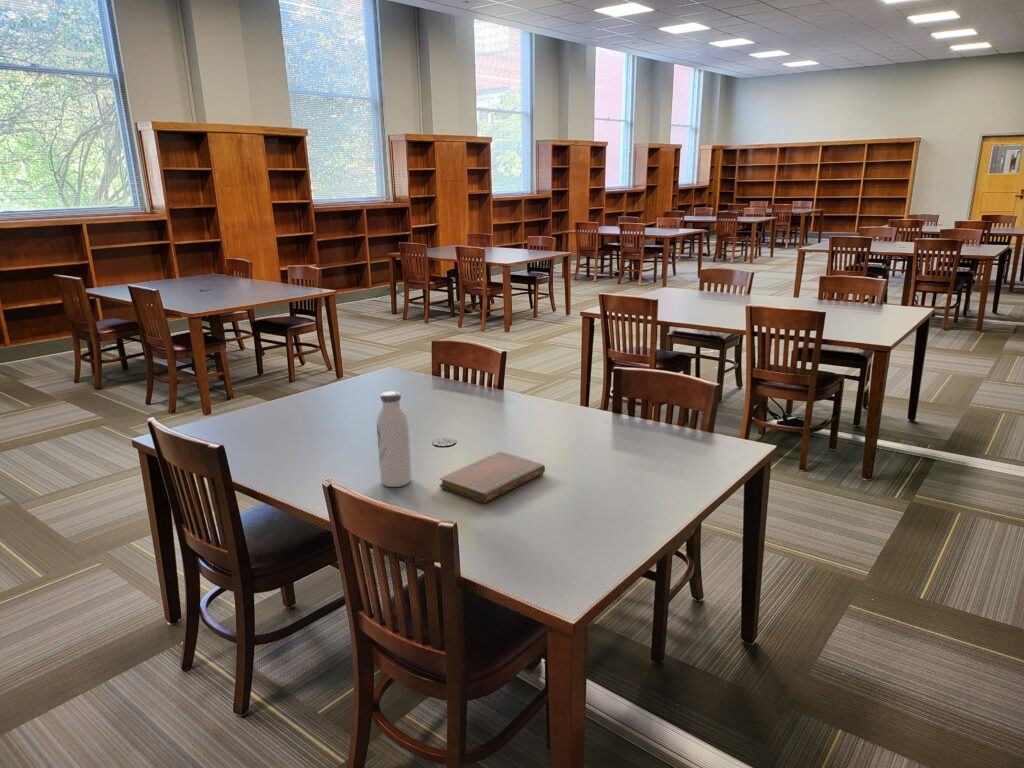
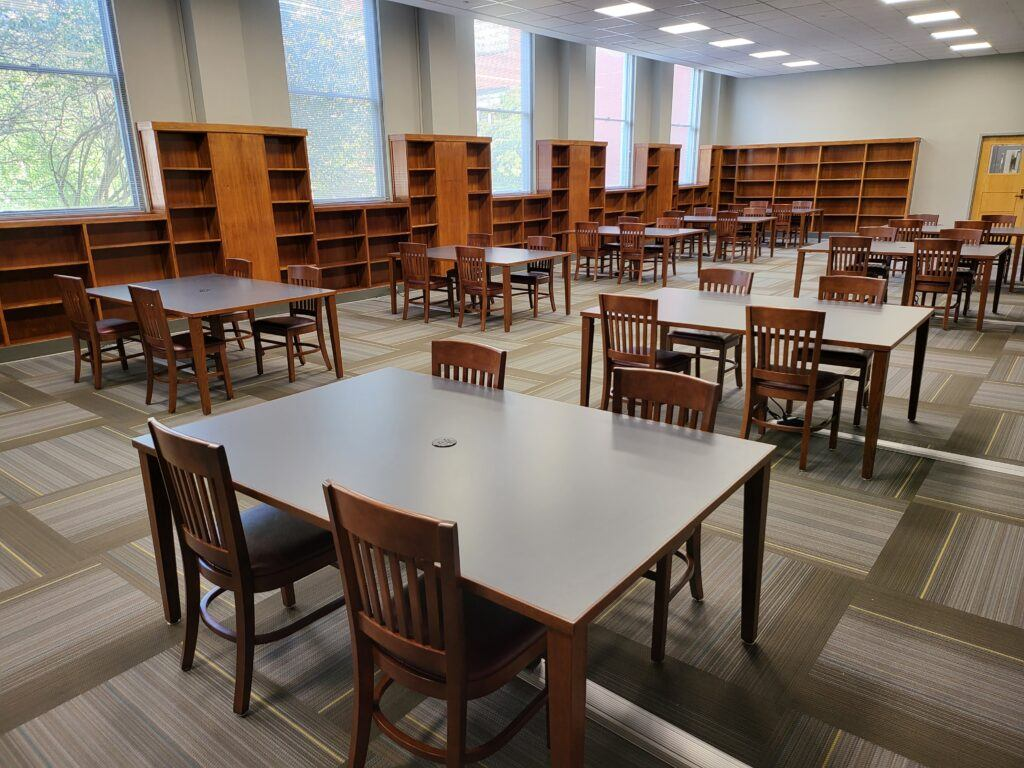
- notebook [438,451,546,504]
- water bottle [376,390,412,488]
